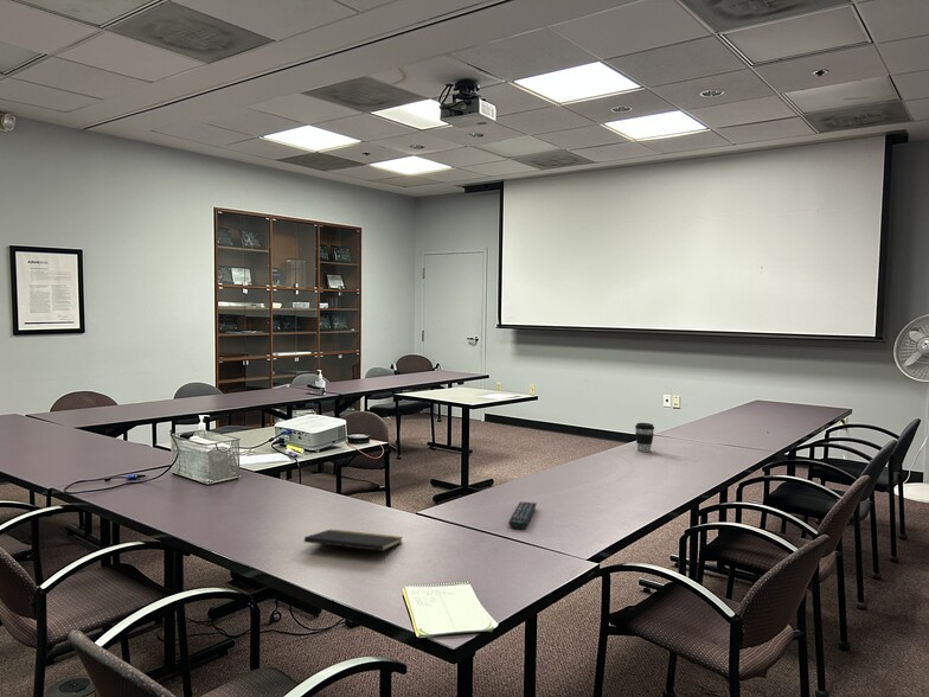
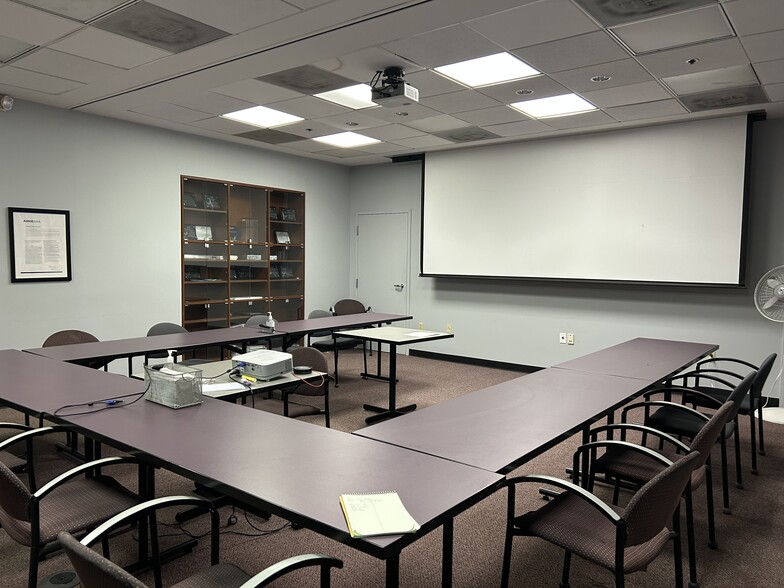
- notepad [303,529,404,563]
- coffee cup [634,422,655,453]
- remote control [507,500,538,530]
